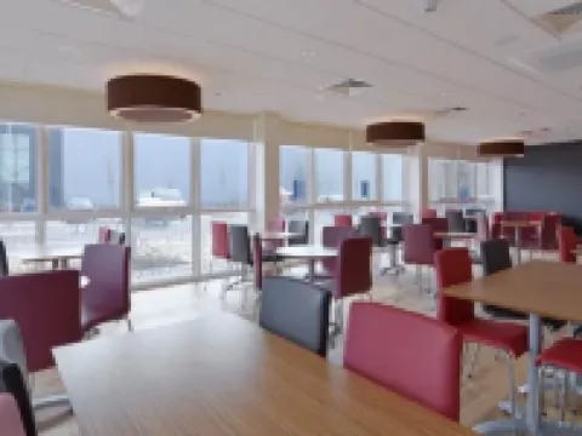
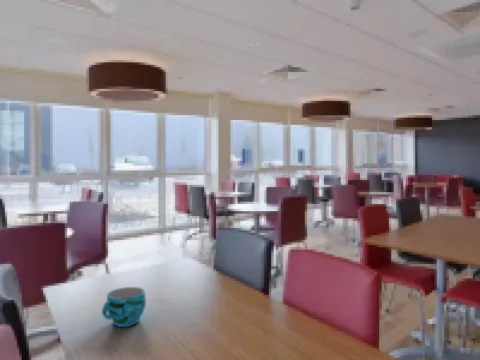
+ cup [101,286,147,328]
